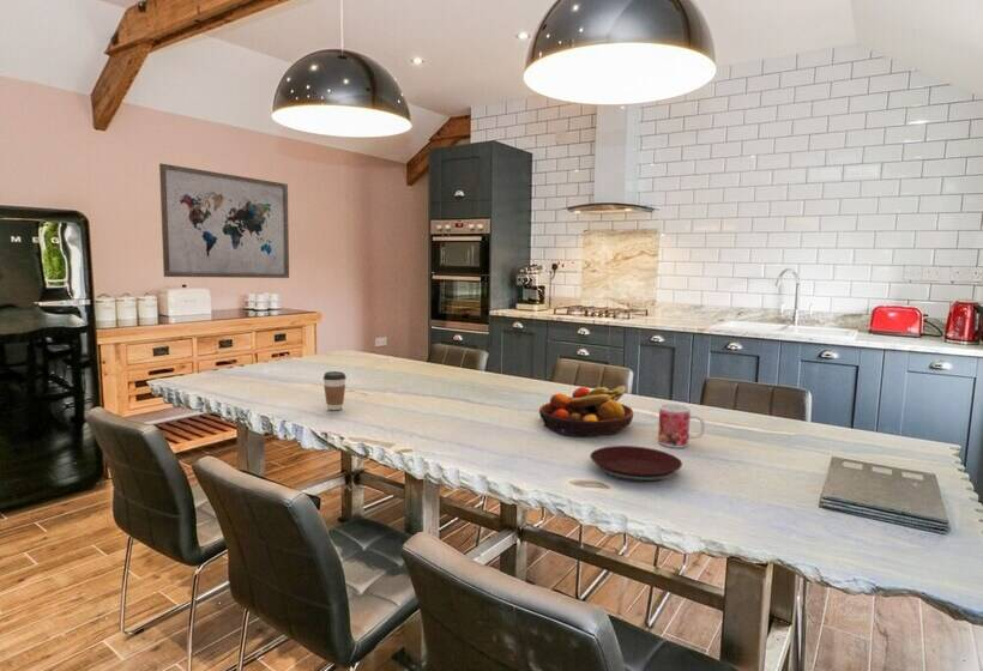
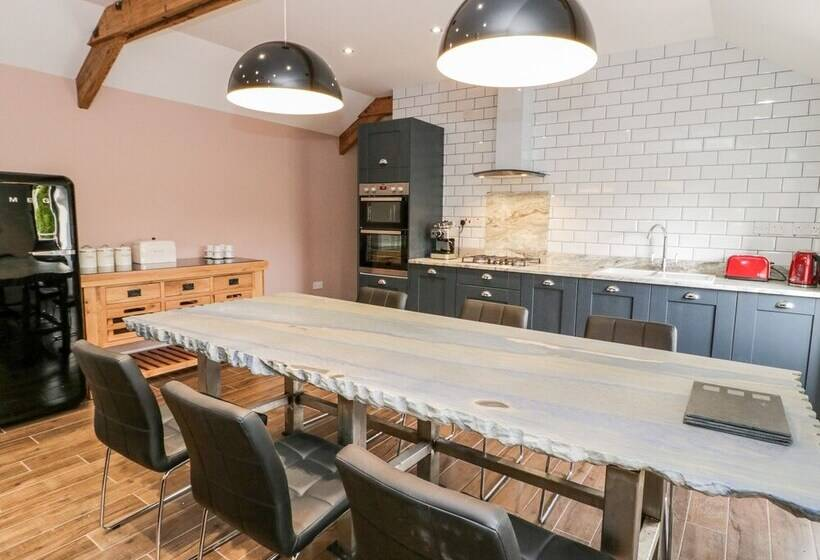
- coffee cup [322,370,348,411]
- mug [657,403,706,449]
- wall art [158,162,290,279]
- plate [589,445,683,483]
- fruit bowl [538,385,634,437]
